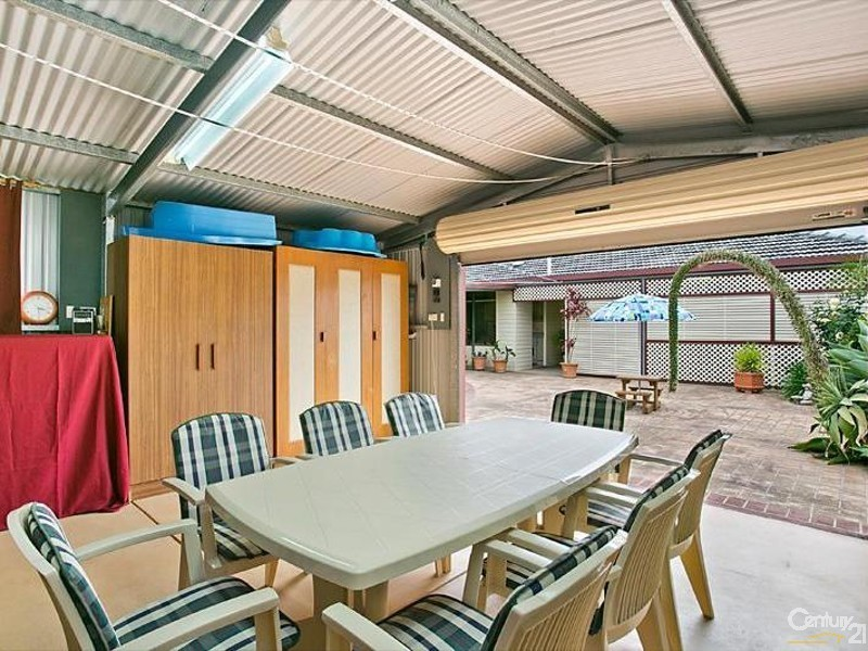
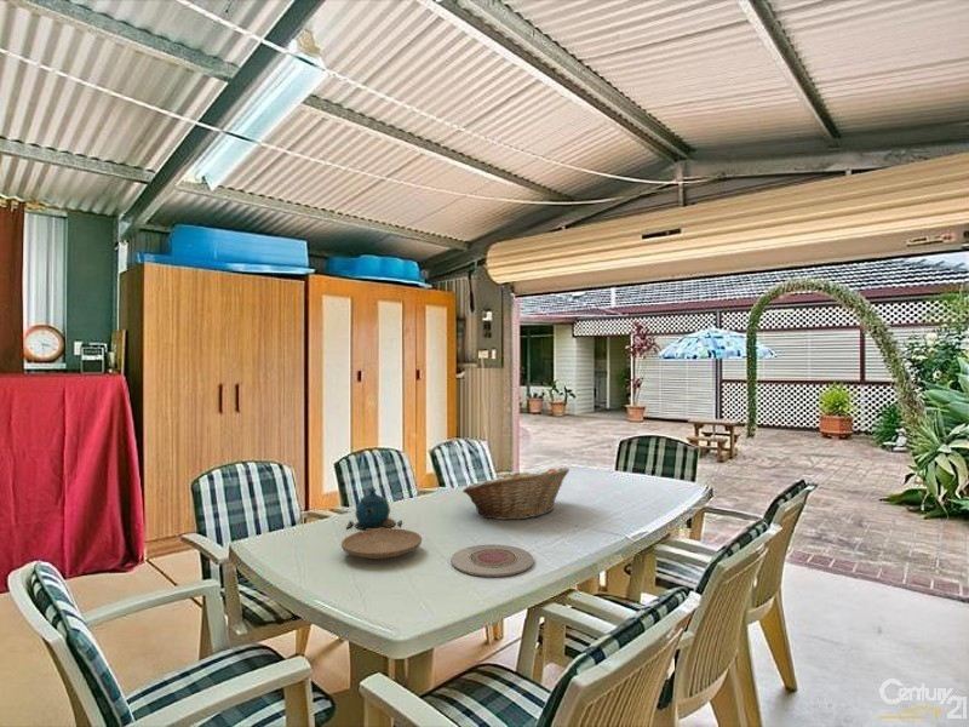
+ plate [449,543,535,578]
+ plate [340,527,423,561]
+ fruit basket [461,466,570,521]
+ teapot [344,487,403,531]
